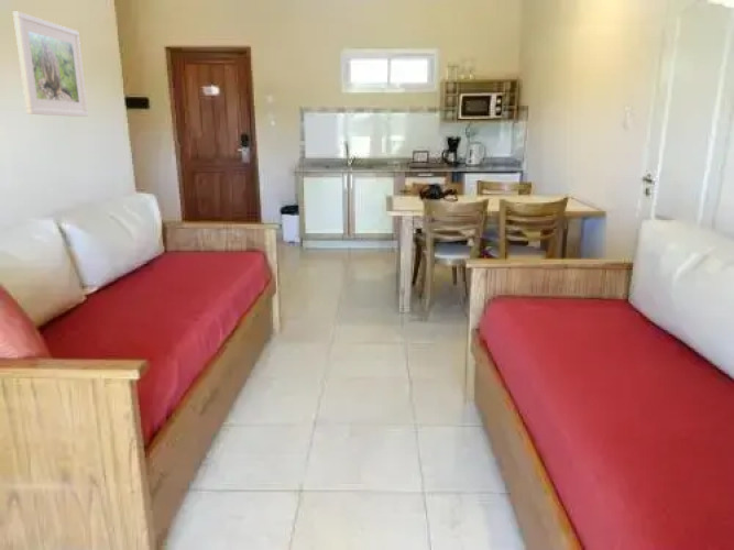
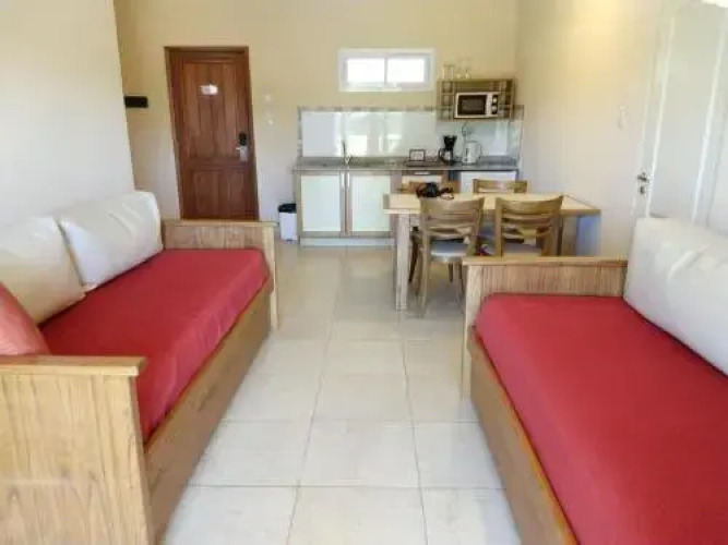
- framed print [12,11,89,118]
